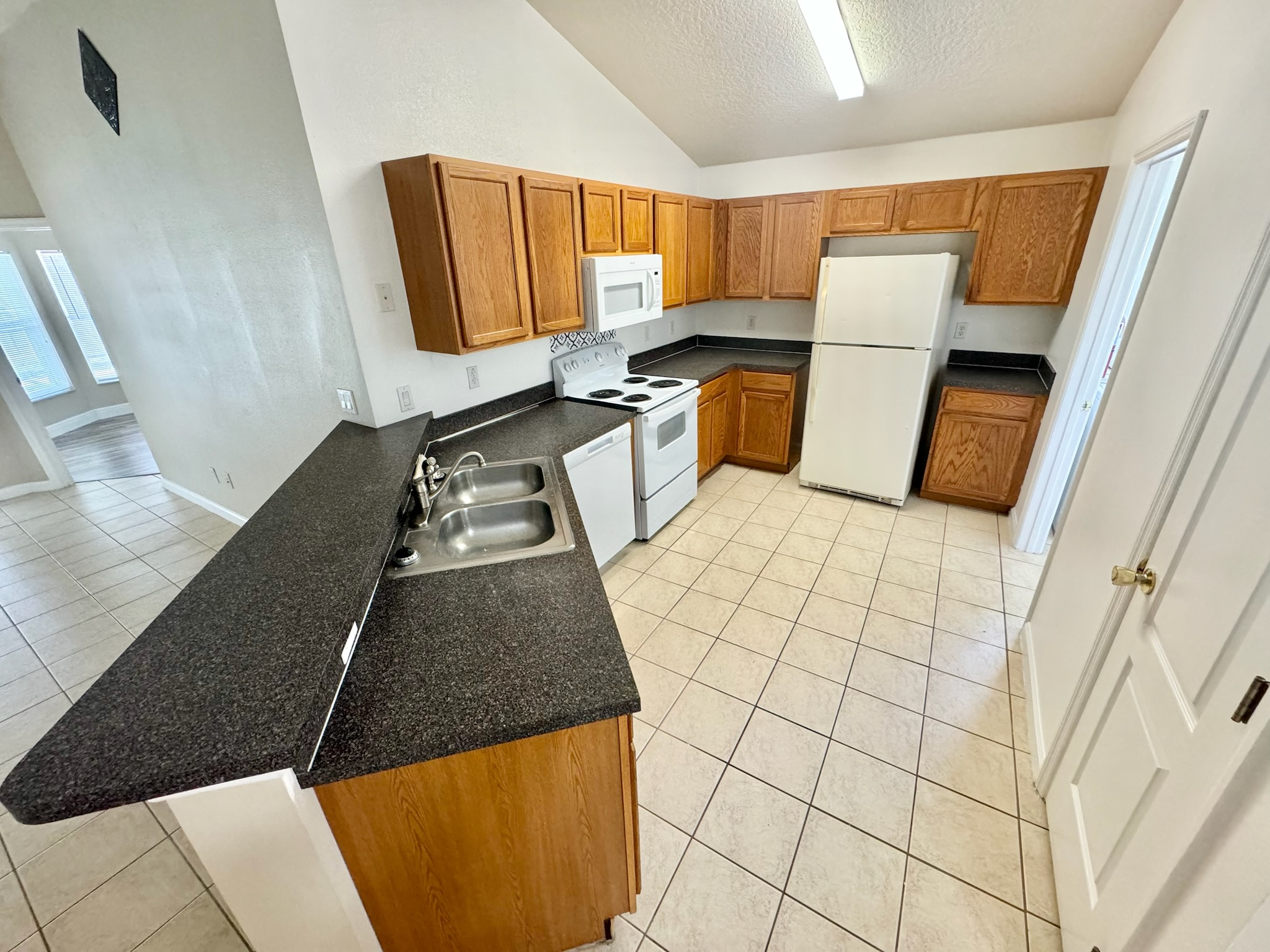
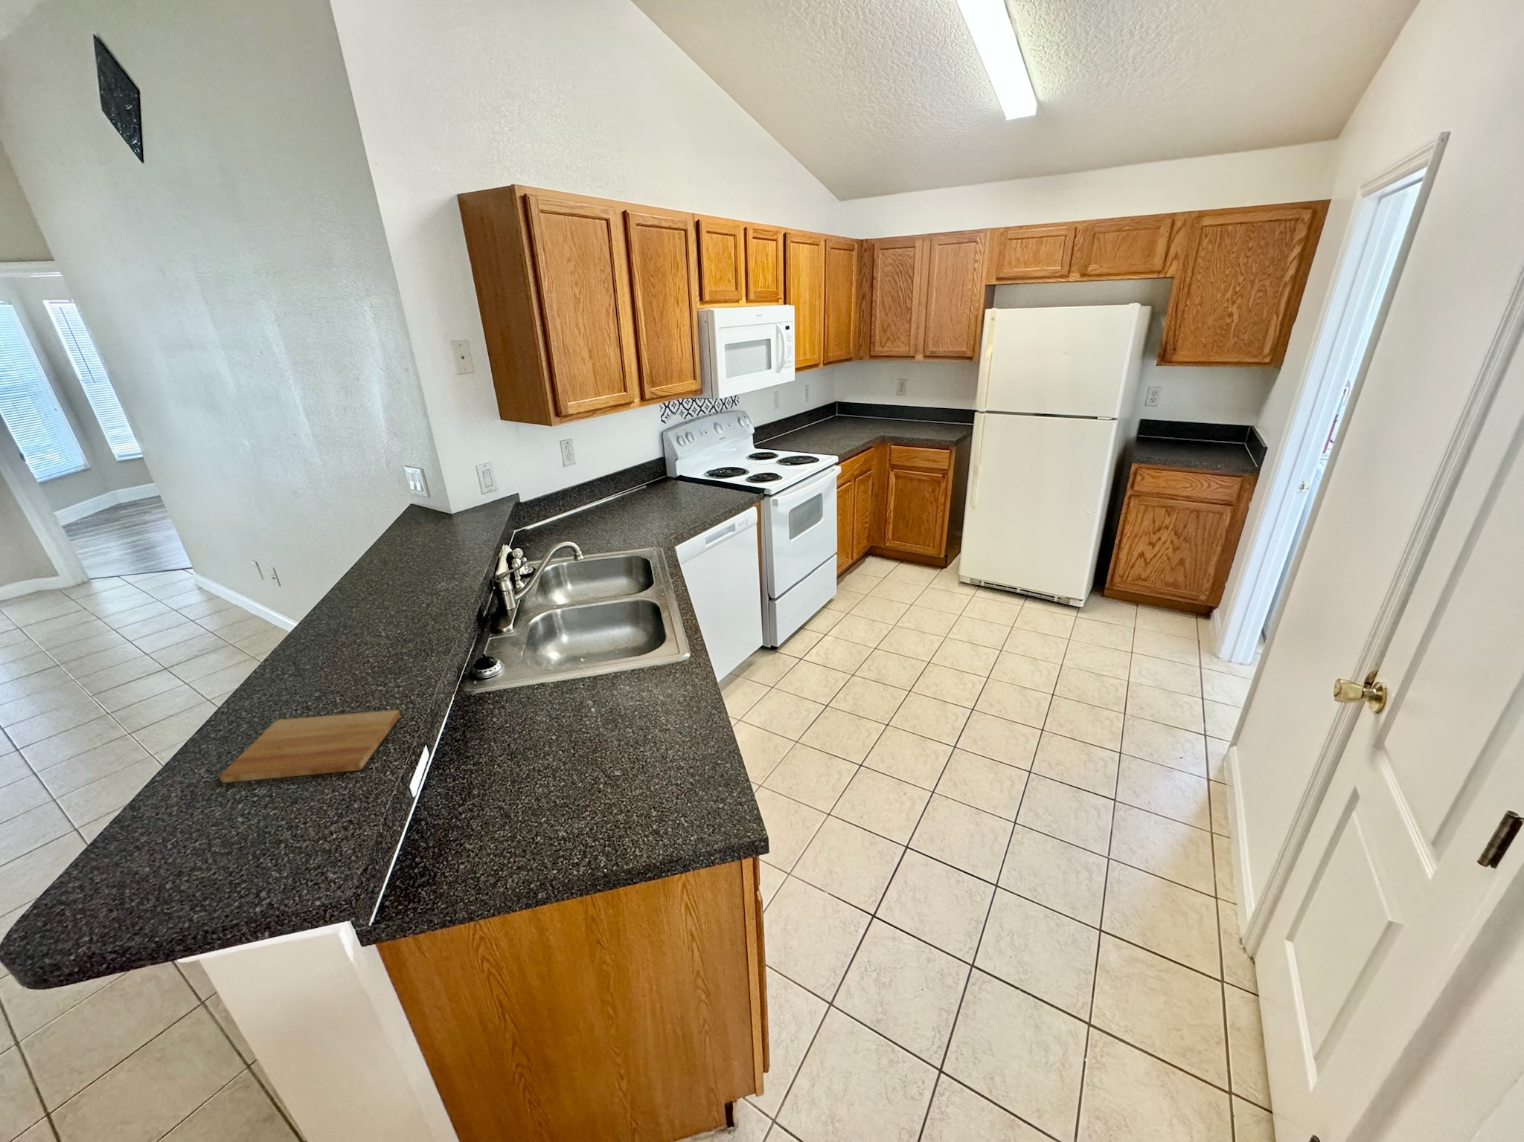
+ cutting board [218,709,401,783]
